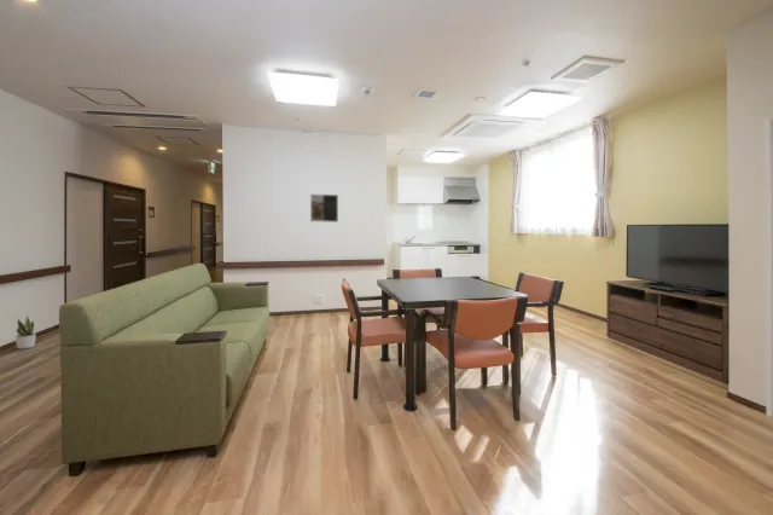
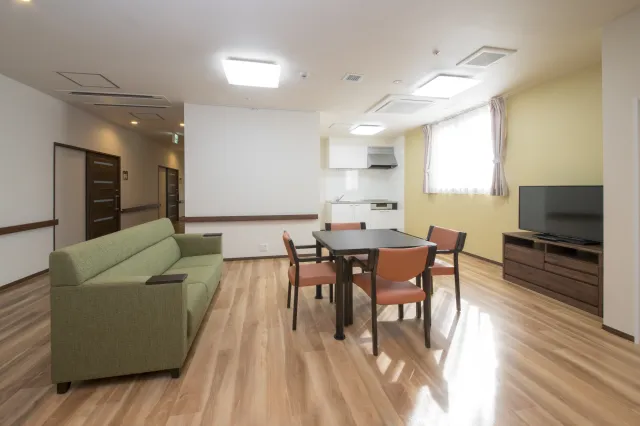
- potted plant [14,314,37,351]
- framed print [309,193,339,224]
